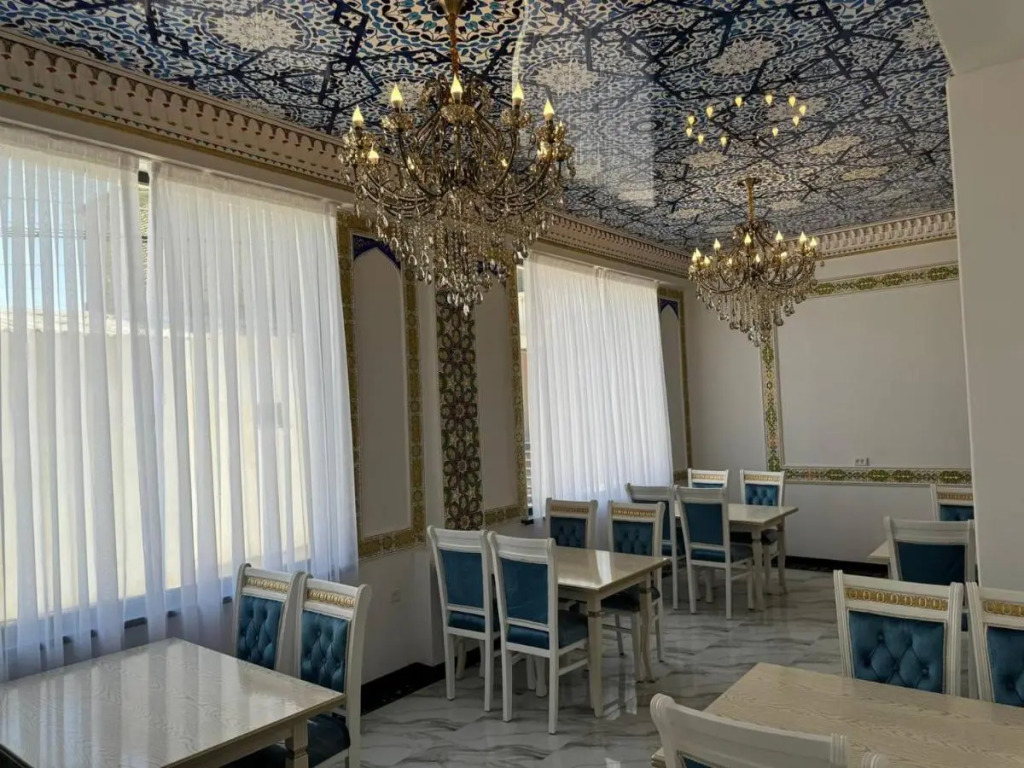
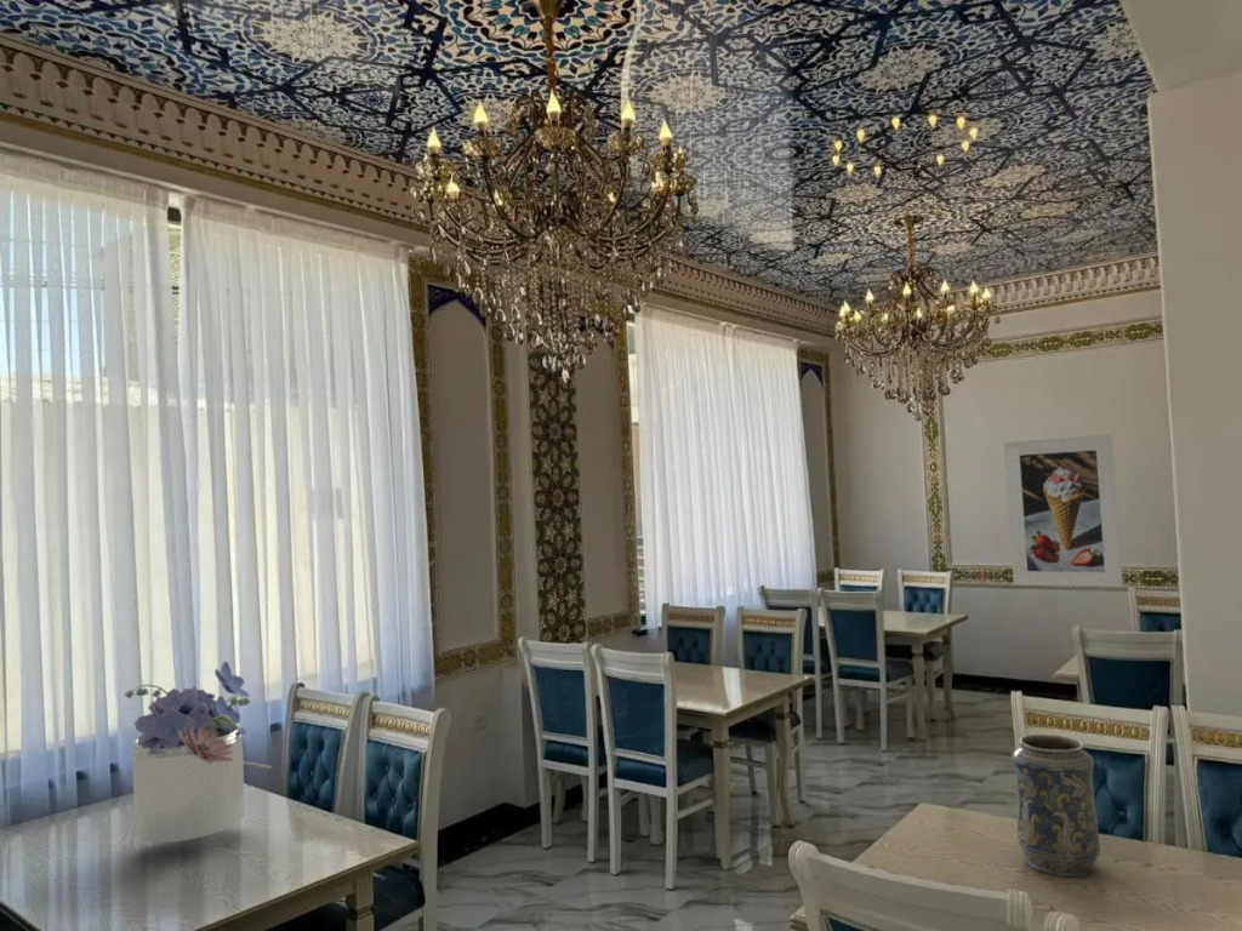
+ decorative vase [1012,733,1101,879]
+ flower bouquet [125,659,273,844]
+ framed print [1003,434,1124,588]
